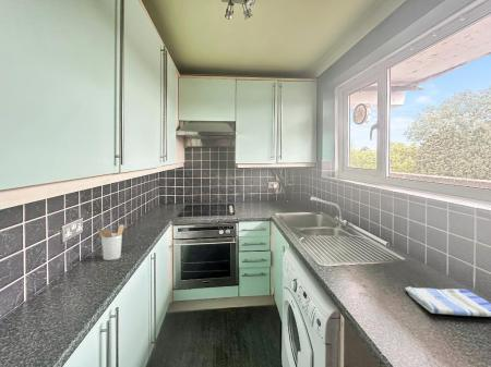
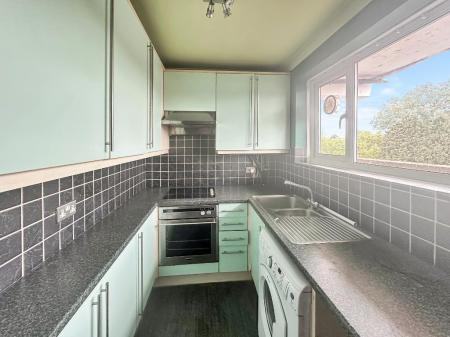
- utensil holder [96,223,125,261]
- dish towel [405,285,491,318]
